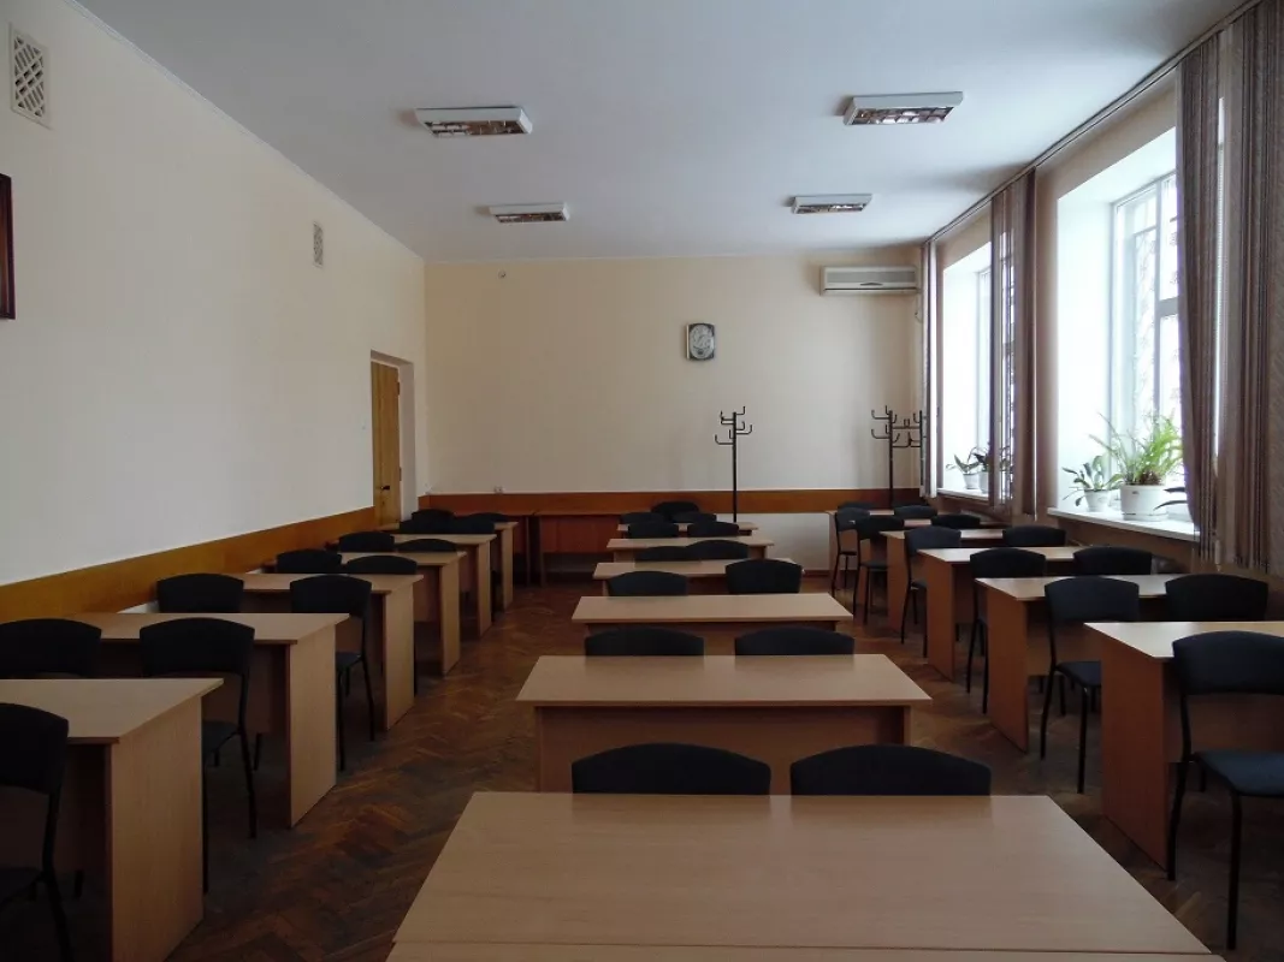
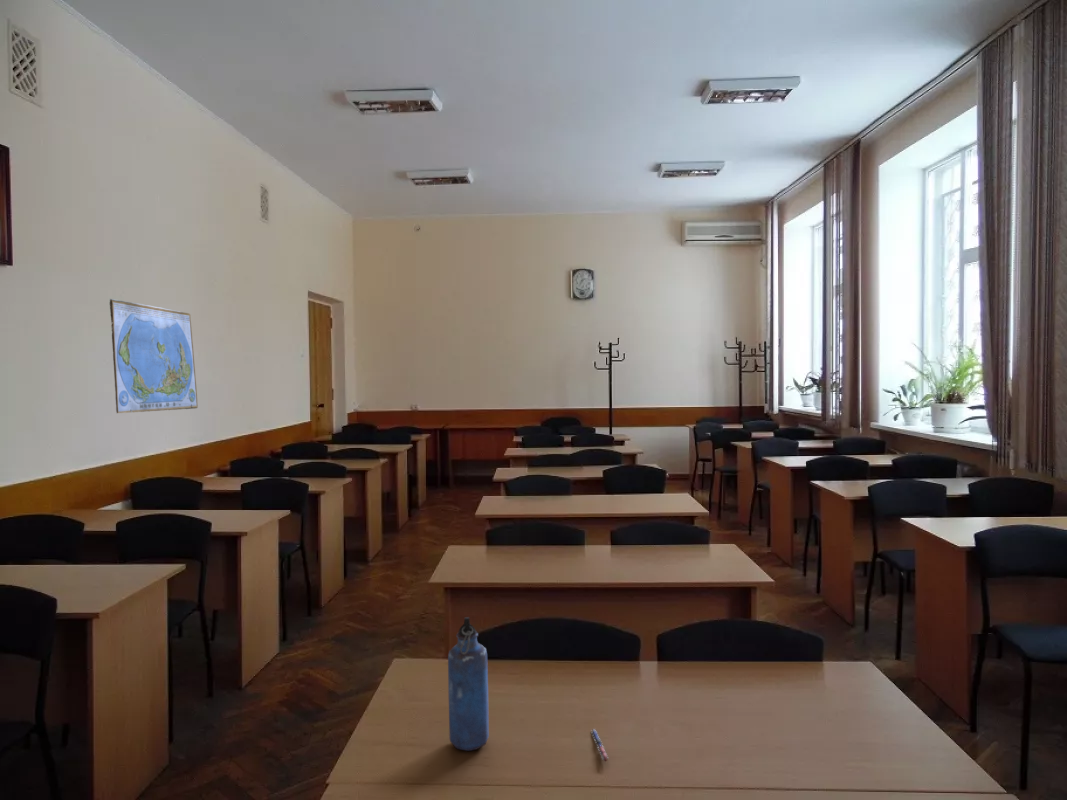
+ world map [109,298,199,414]
+ water bottle [447,616,490,752]
+ pen [590,728,610,762]
